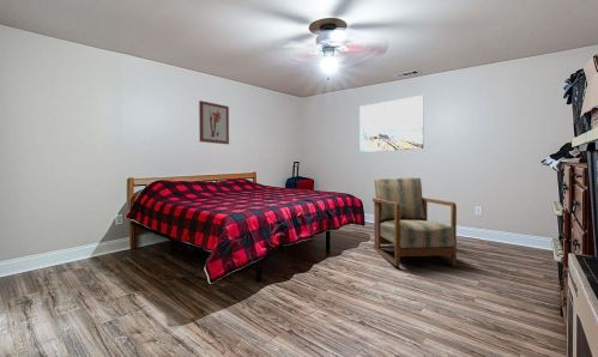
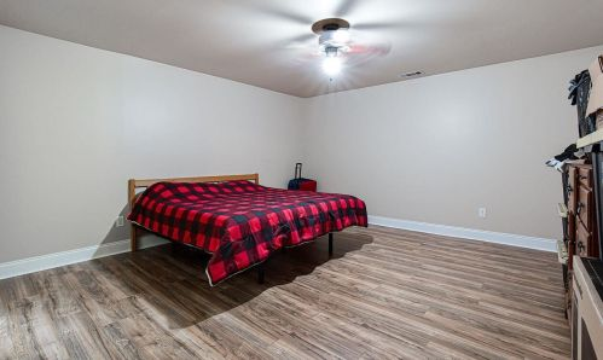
- armchair [372,176,458,267]
- wall art [358,95,424,153]
- wall art [198,99,230,145]
